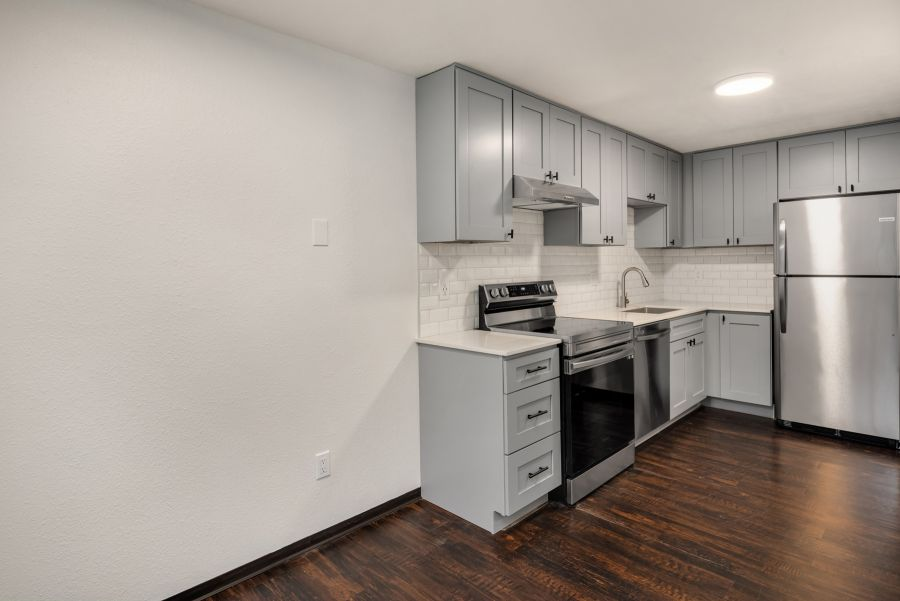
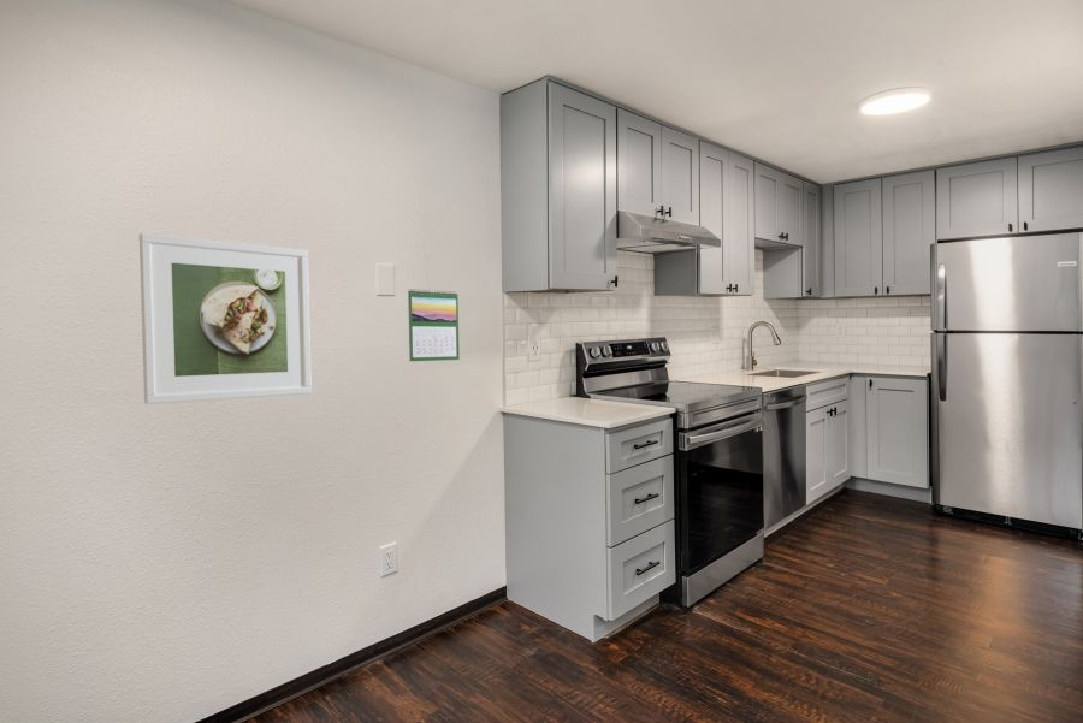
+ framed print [138,232,313,405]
+ calendar [407,288,461,362]
